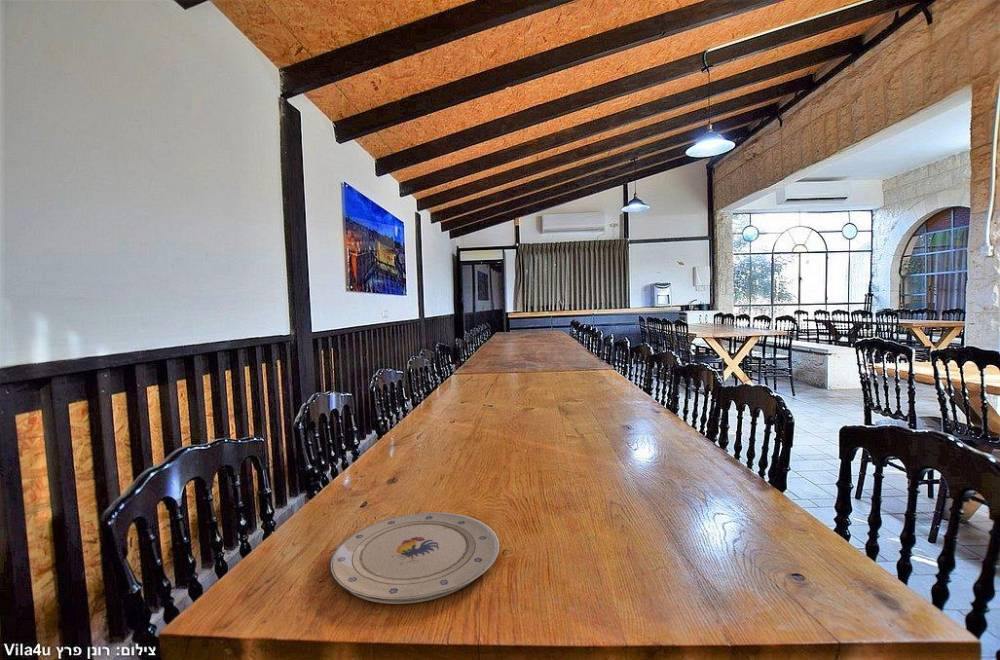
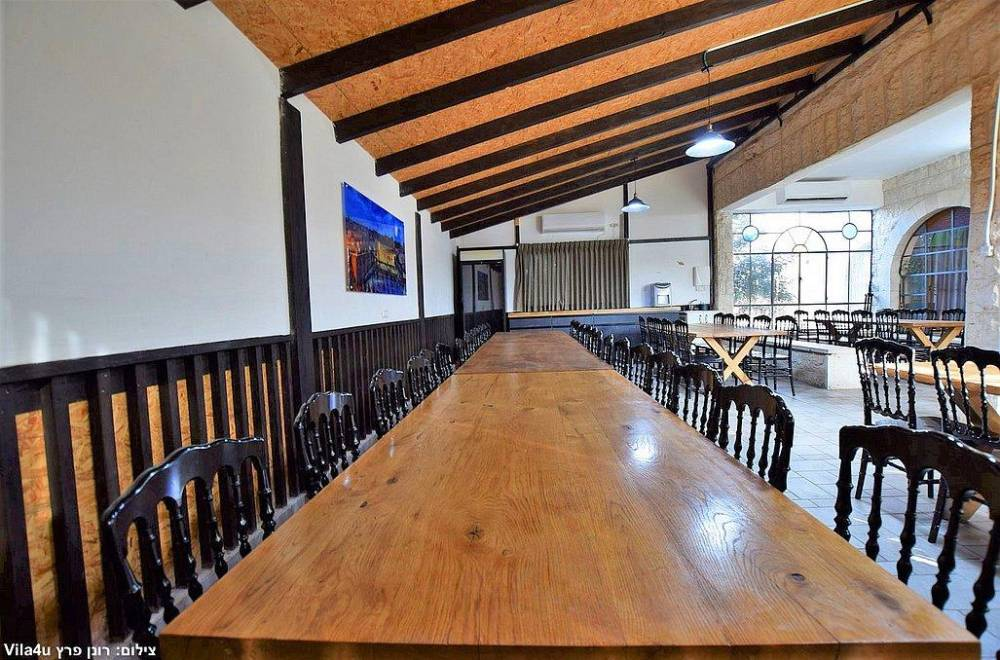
- plate [329,511,500,605]
